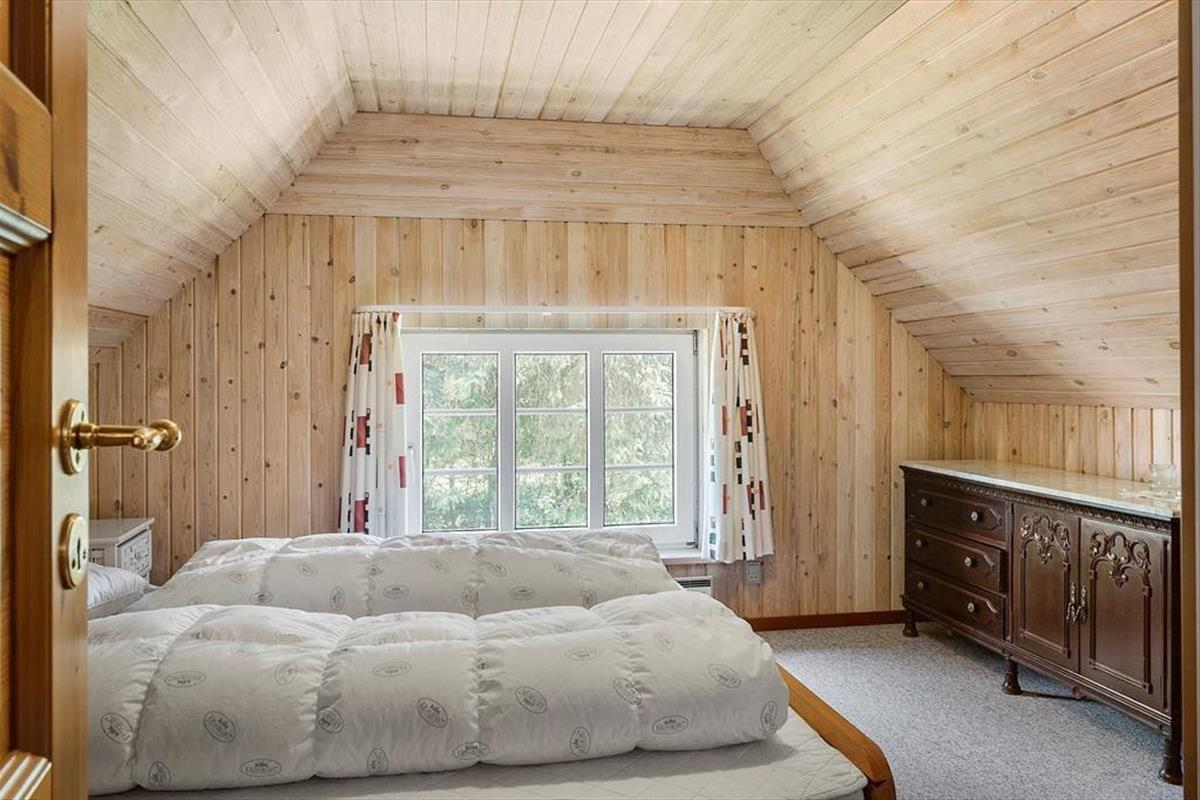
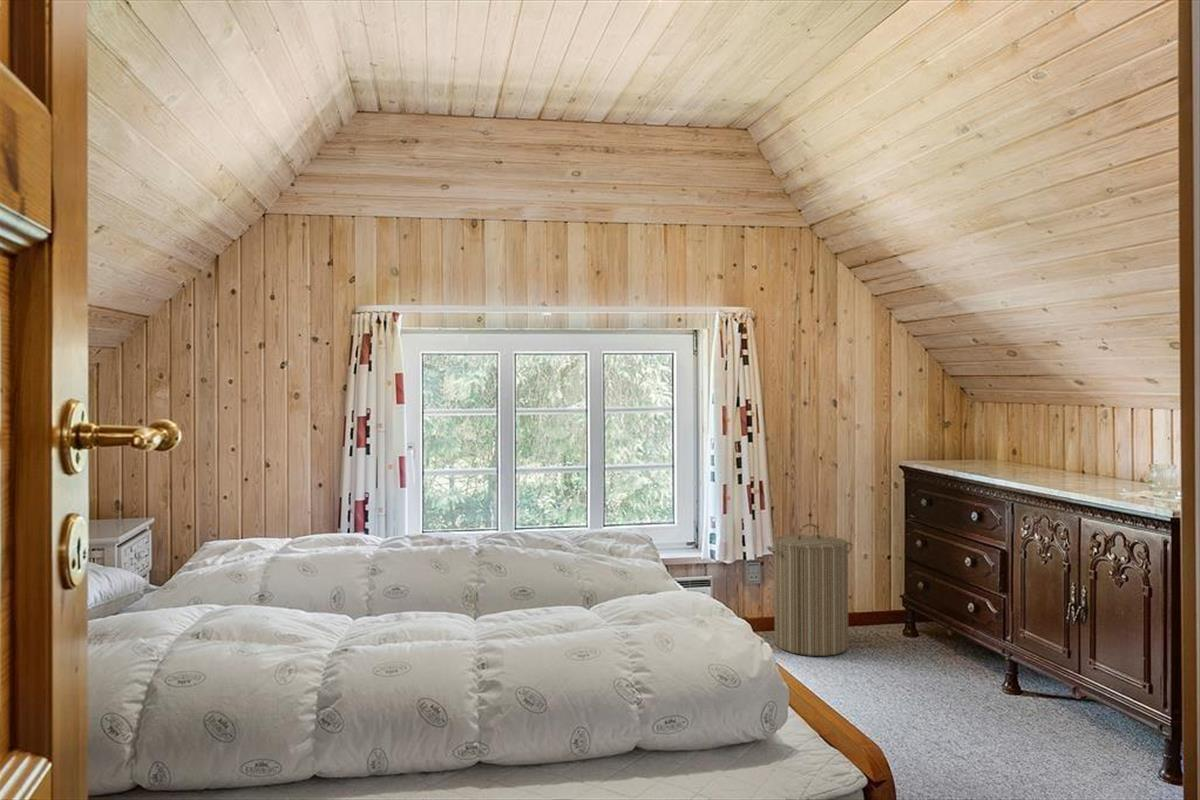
+ laundry hamper [766,523,854,657]
